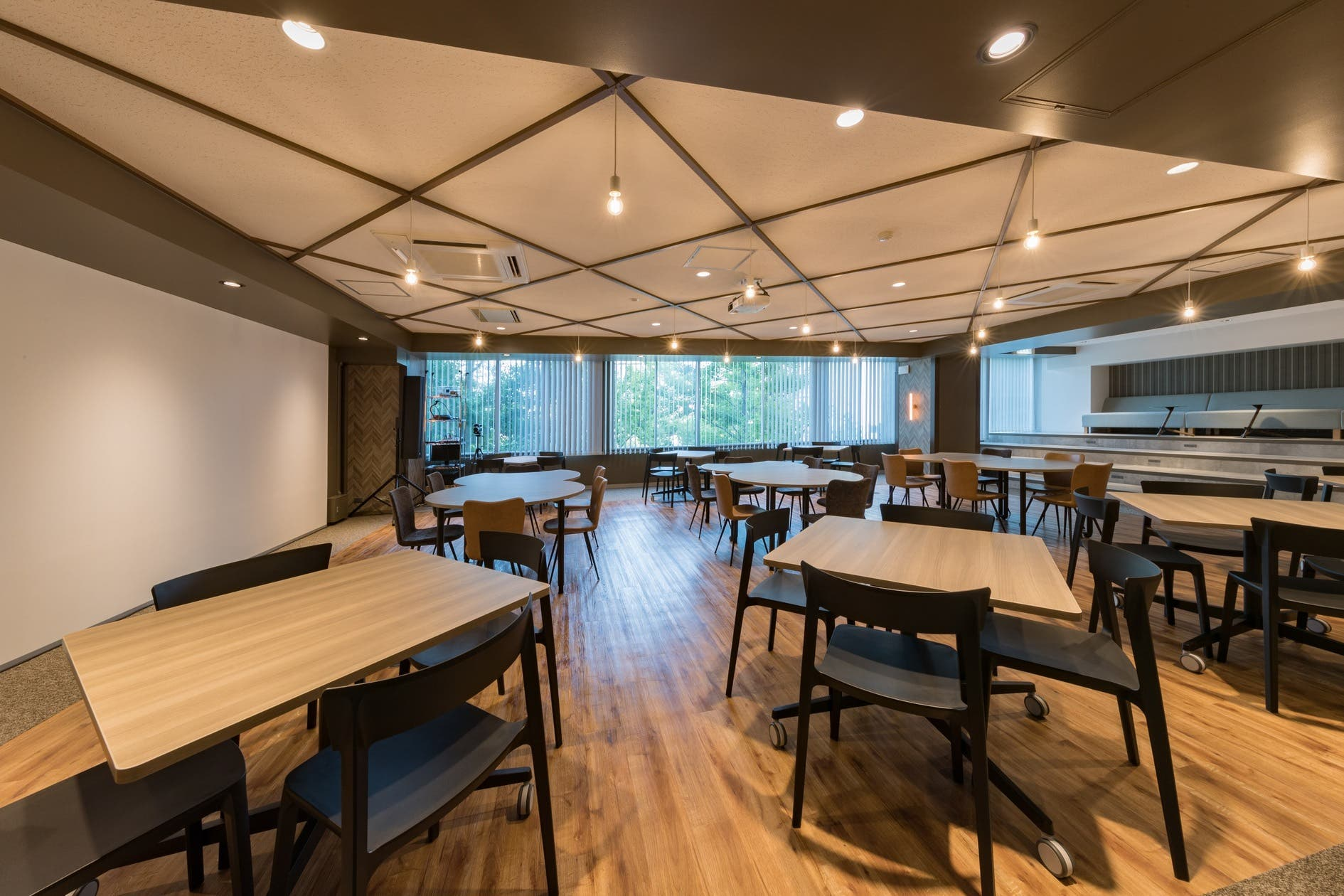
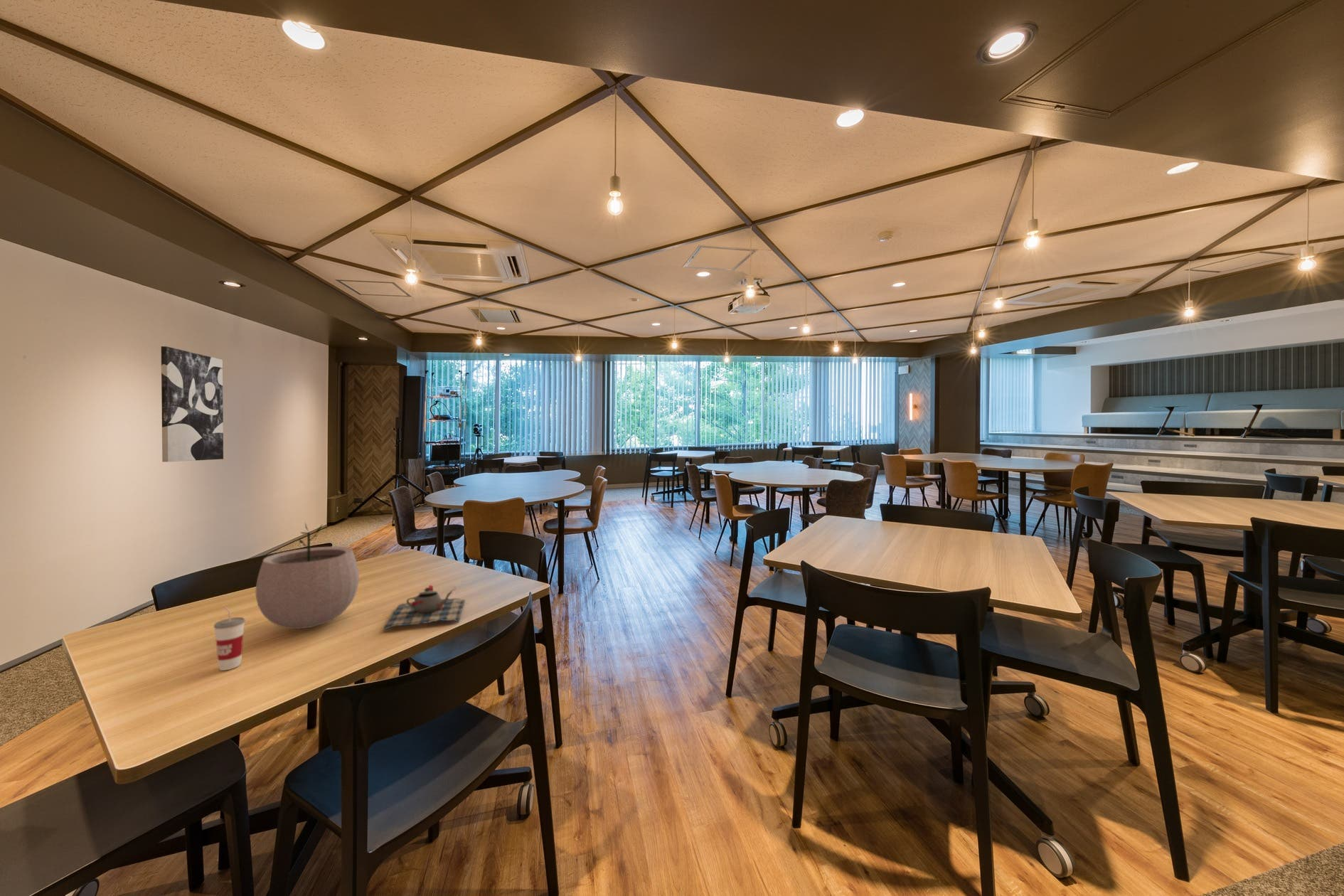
+ cup [213,606,245,671]
+ teapot [383,585,465,630]
+ wall art [161,346,224,463]
+ plant pot [255,523,360,629]
